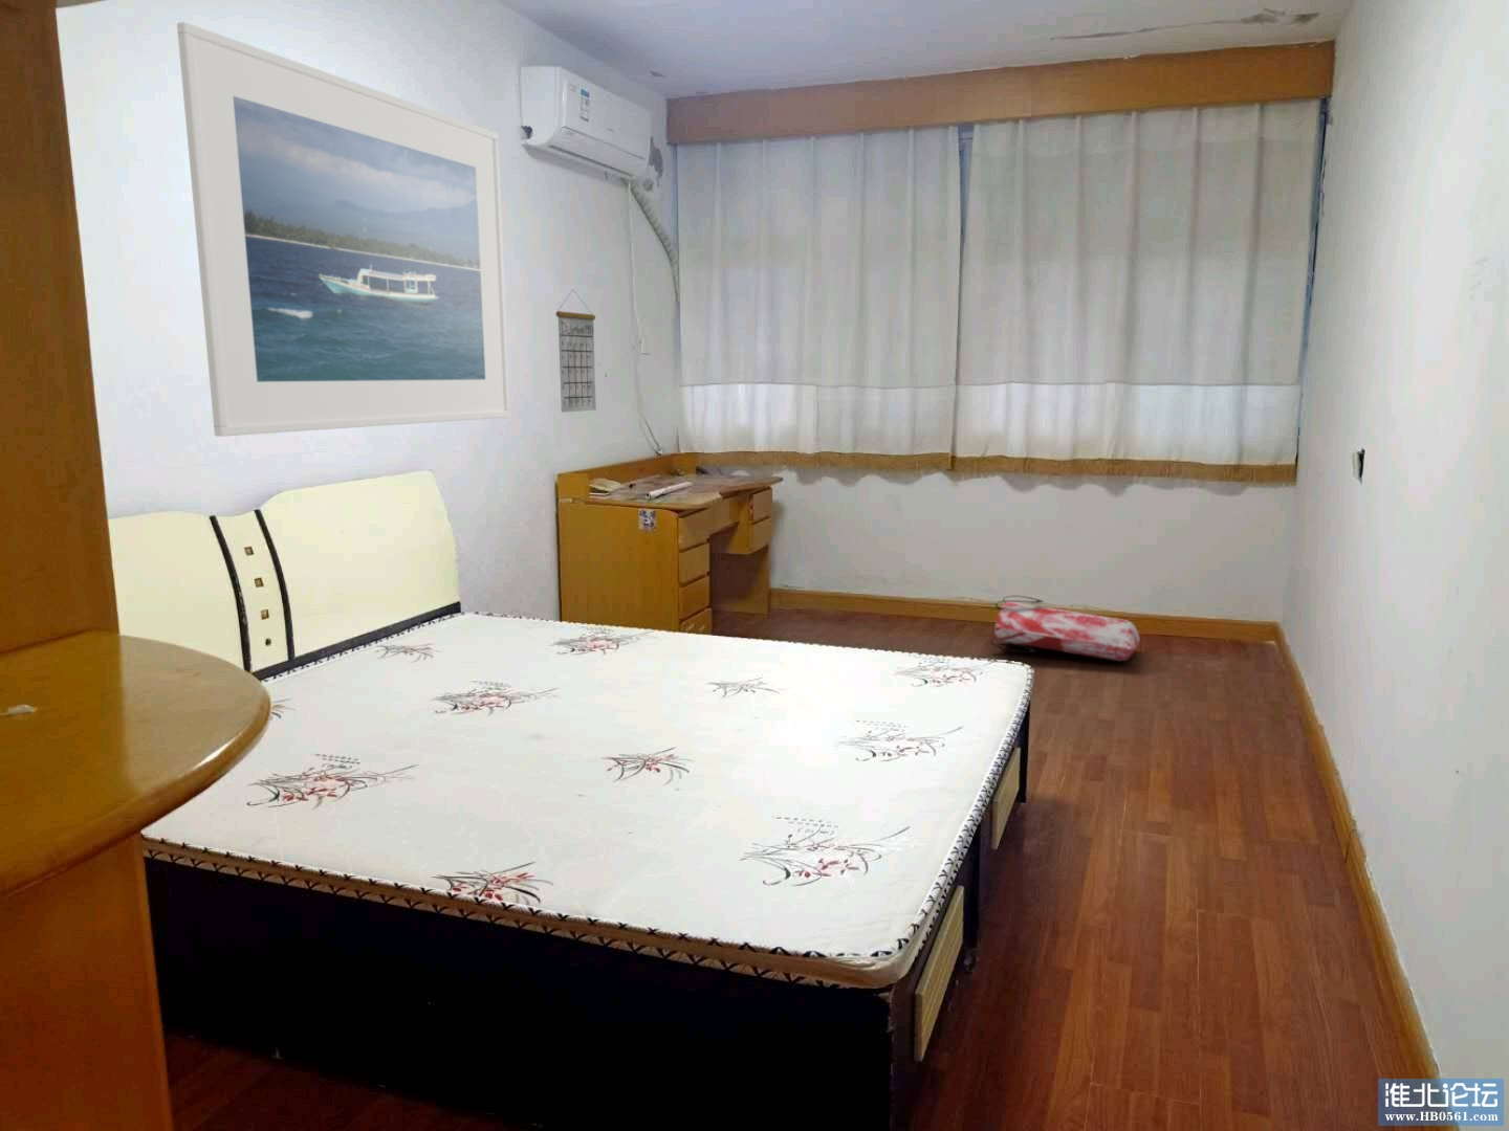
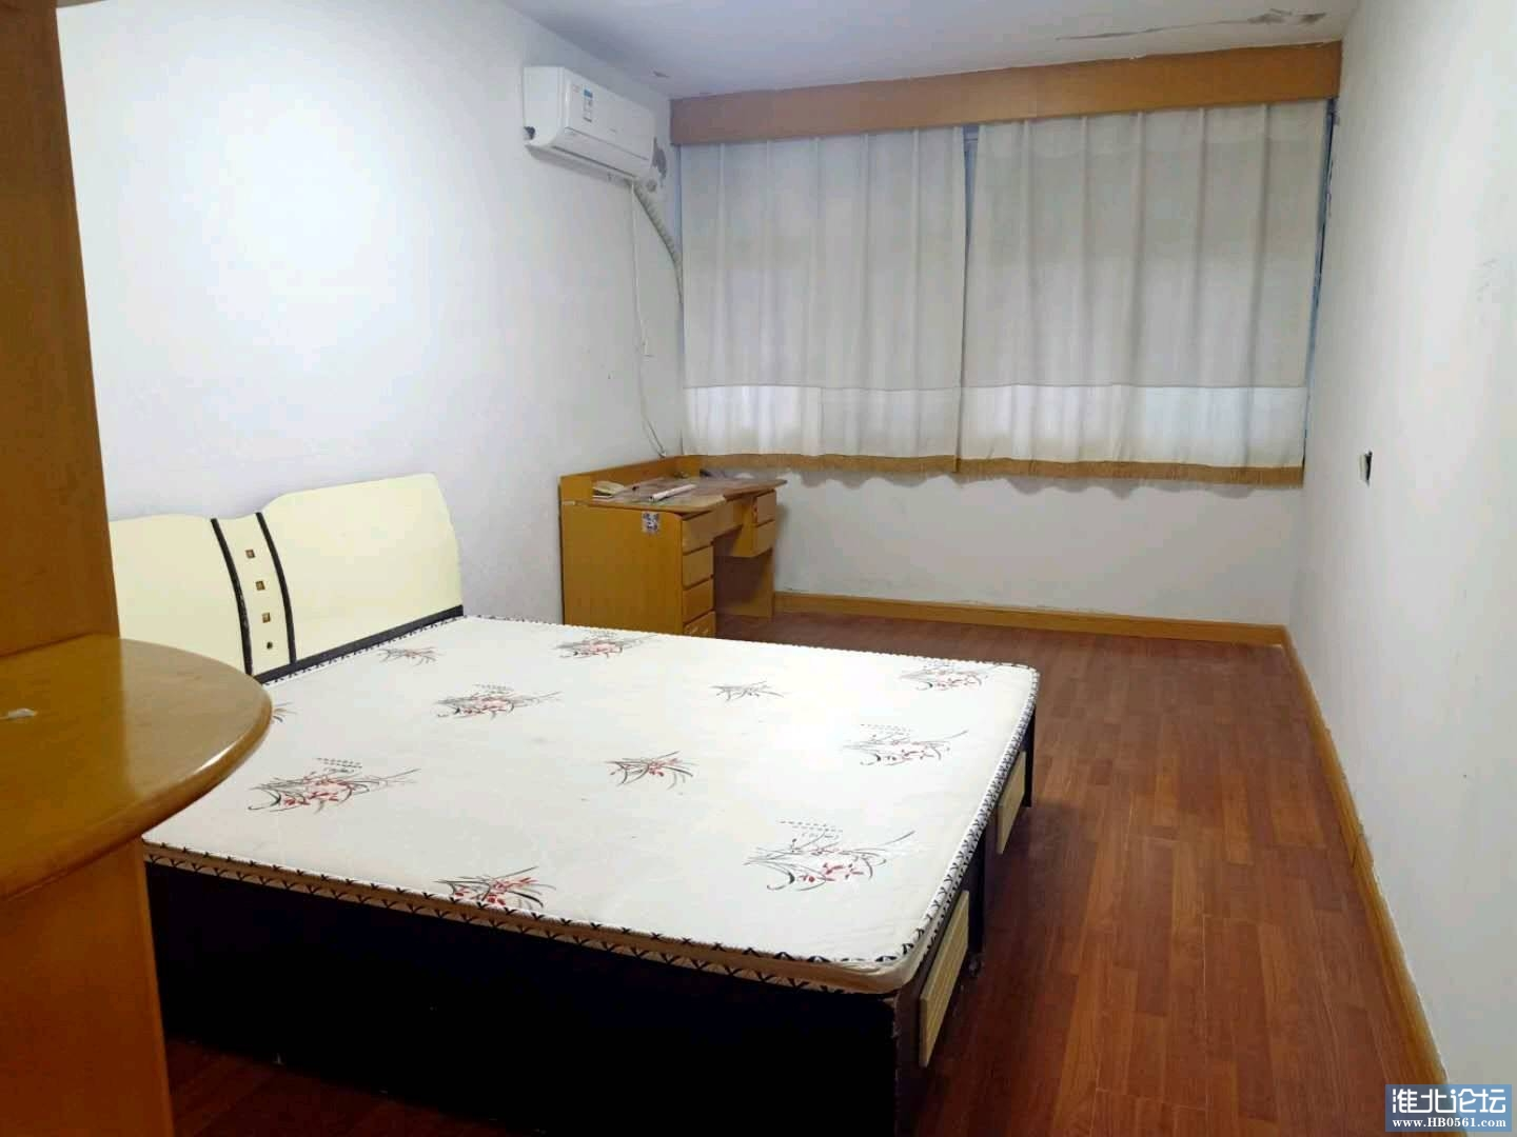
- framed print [176,21,511,437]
- calendar [555,288,598,413]
- bag [990,595,1141,662]
